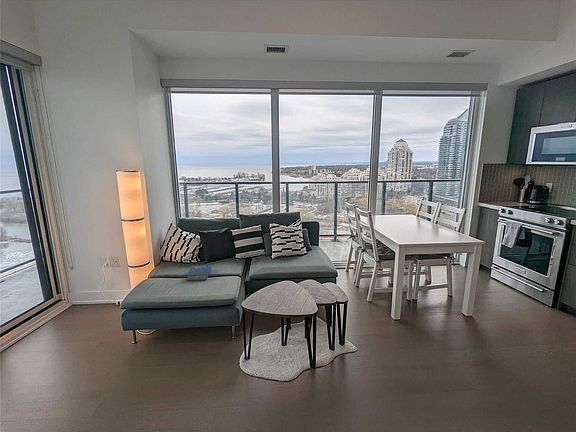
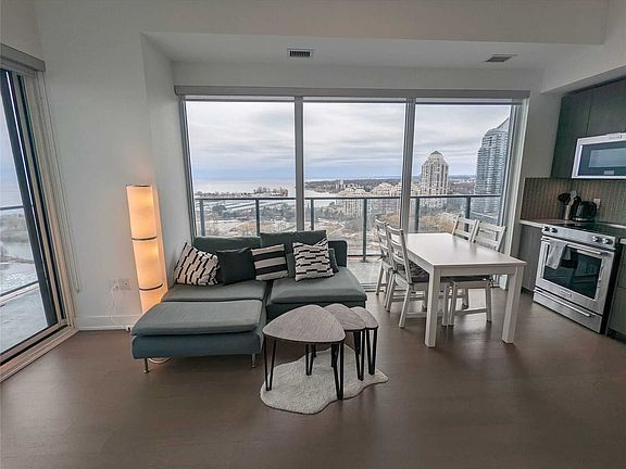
- book [185,264,212,282]
